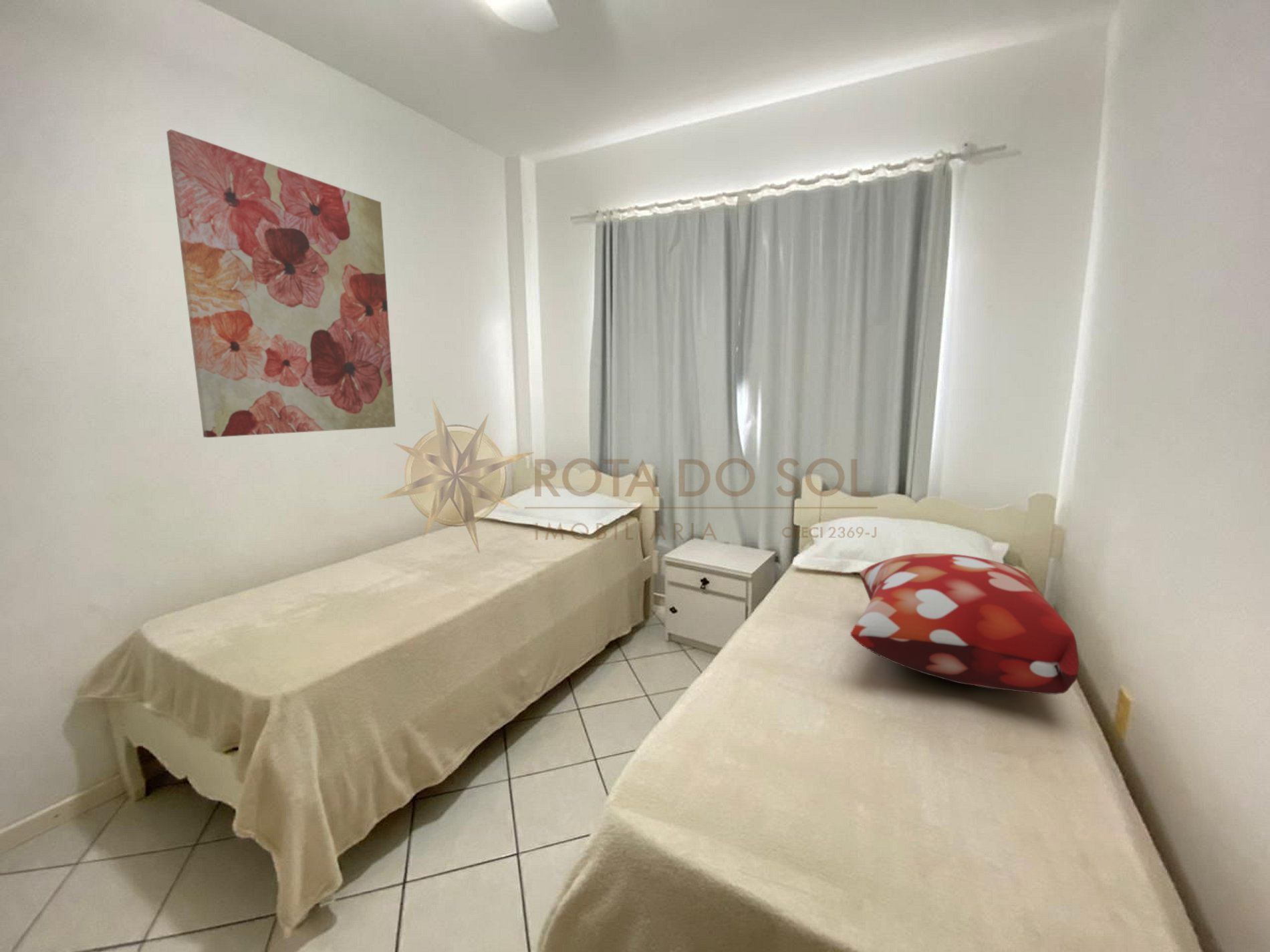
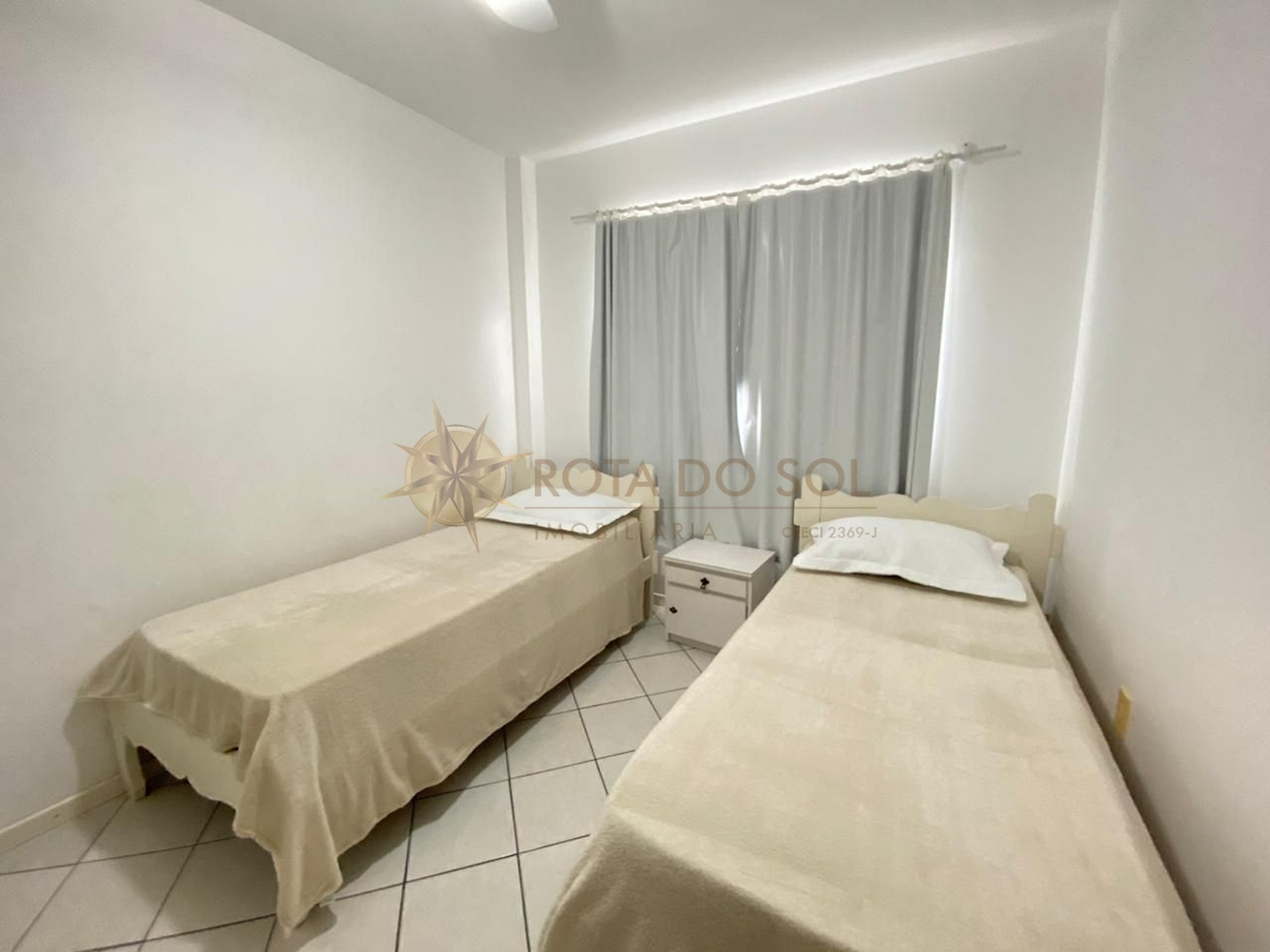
- wall art [166,129,396,438]
- decorative pillow [850,552,1080,695]
